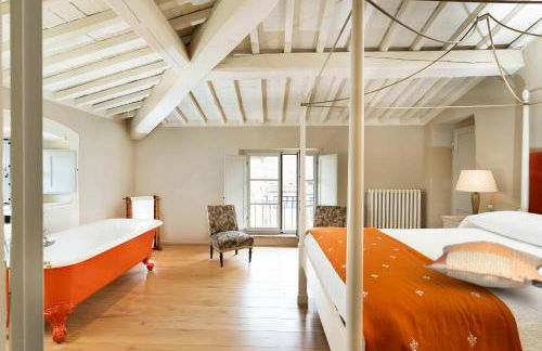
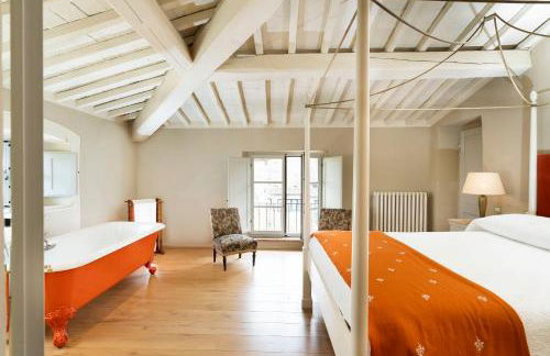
- decorative pillow [426,239,542,289]
